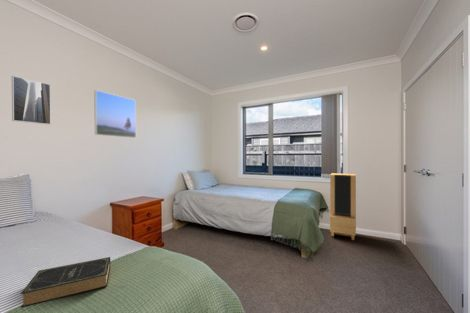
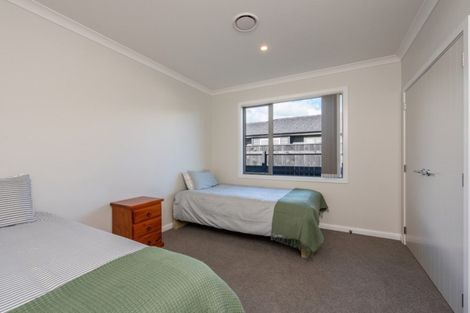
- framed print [93,89,137,139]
- storage cabinet [329,172,357,241]
- book [20,256,111,309]
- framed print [11,75,52,126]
